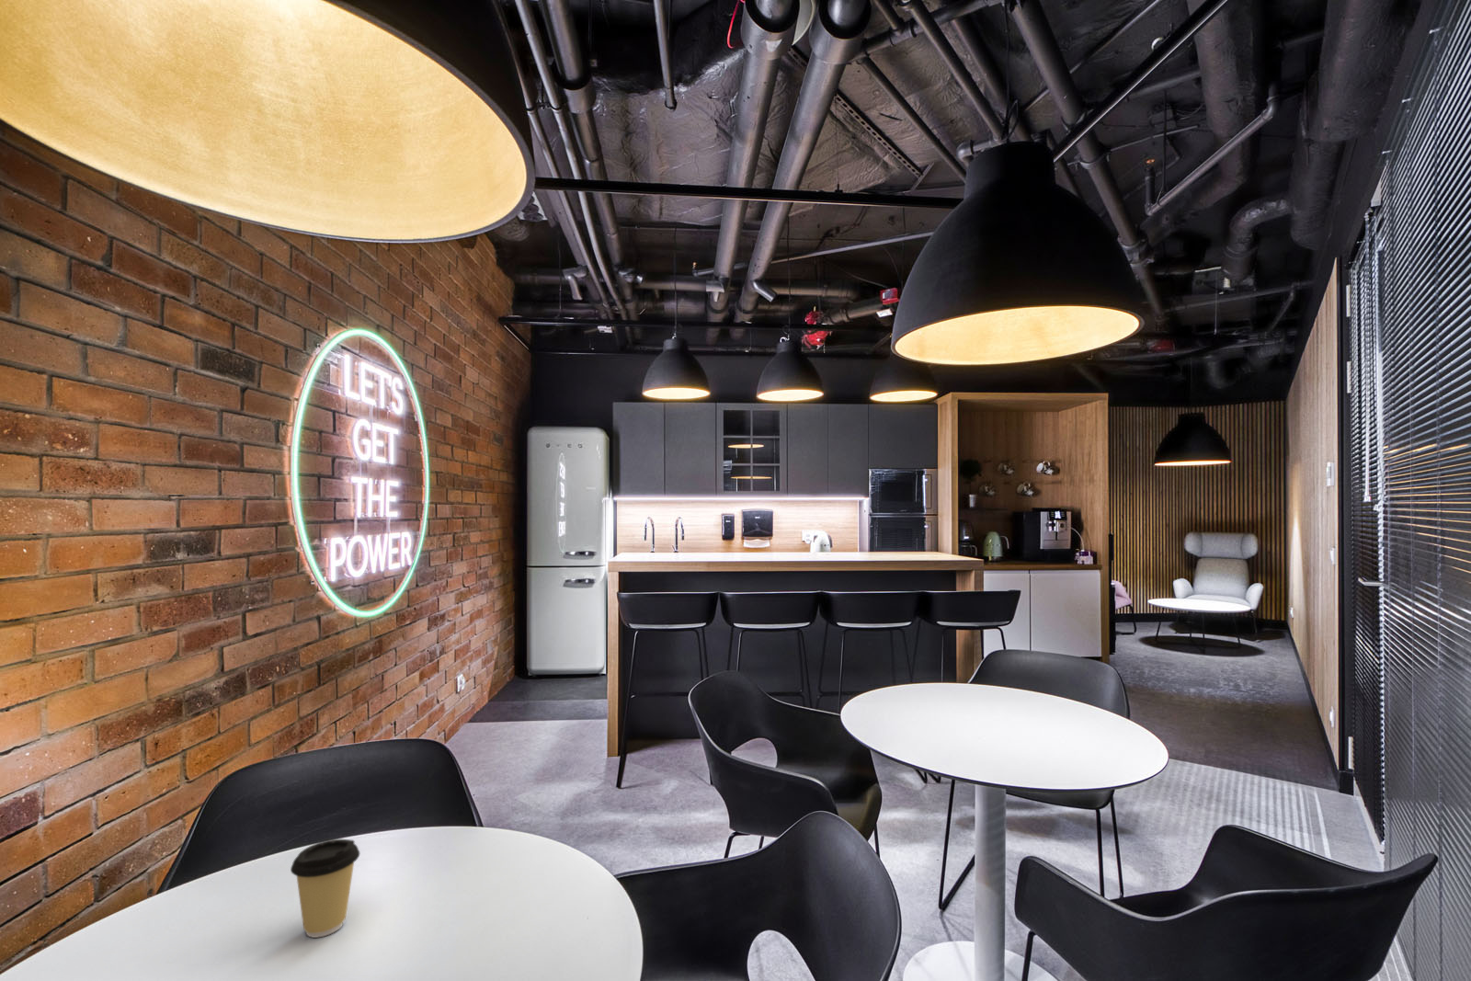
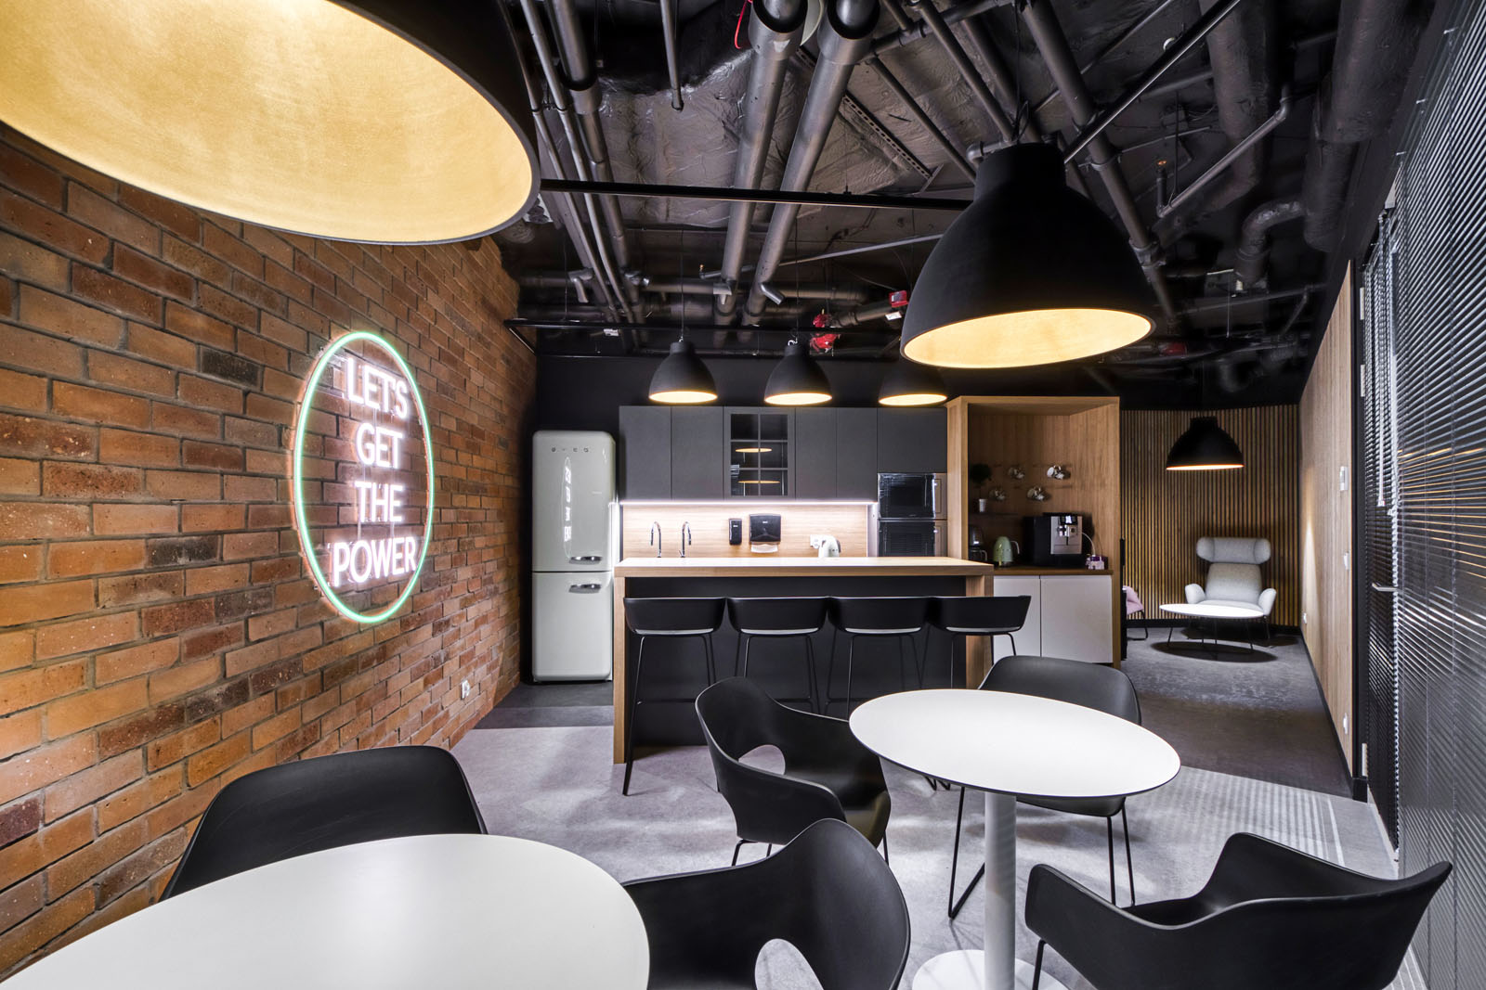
- coffee cup [290,839,360,938]
